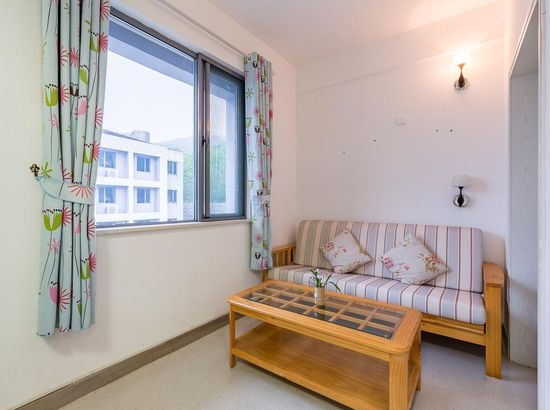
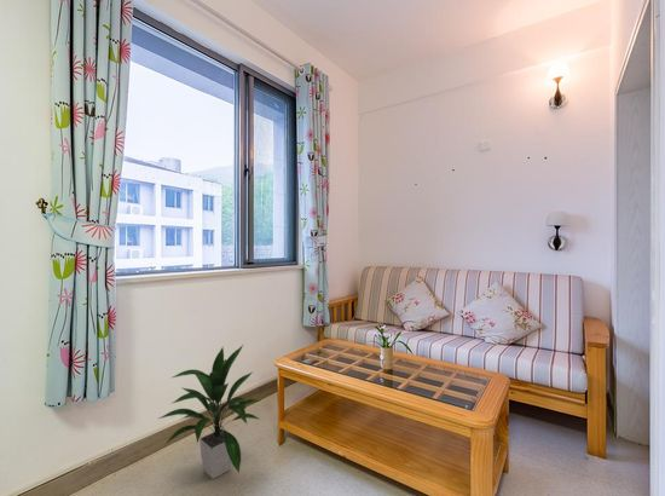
+ indoor plant [158,344,261,480]
